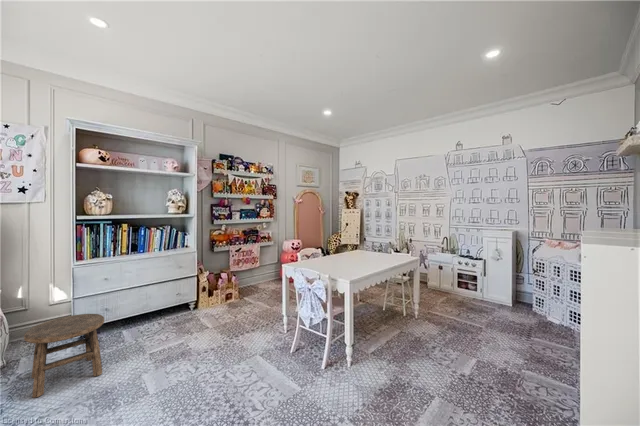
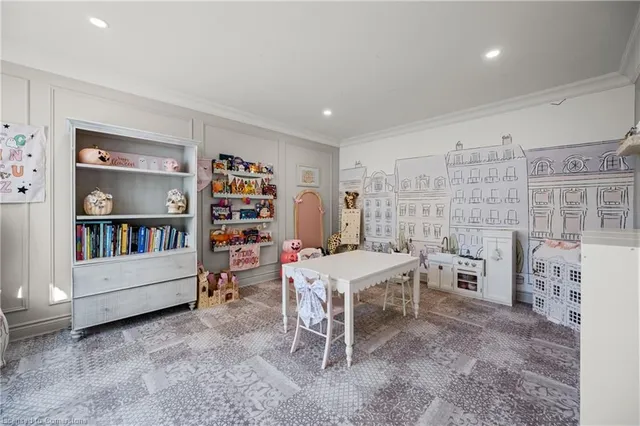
- stool [23,313,105,399]
